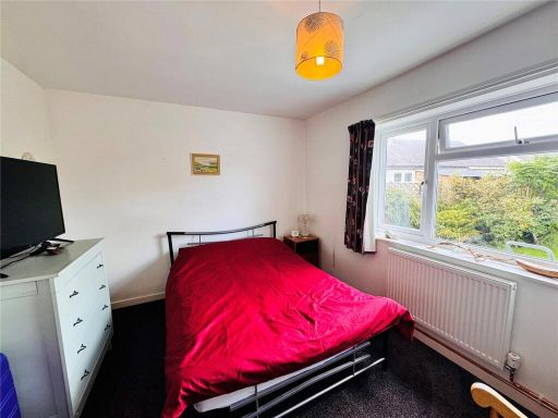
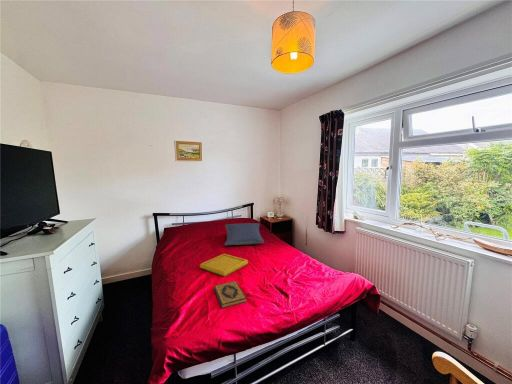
+ serving tray [199,253,249,277]
+ pillow [223,222,265,246]
+ hardback book [213,280,248,309]
